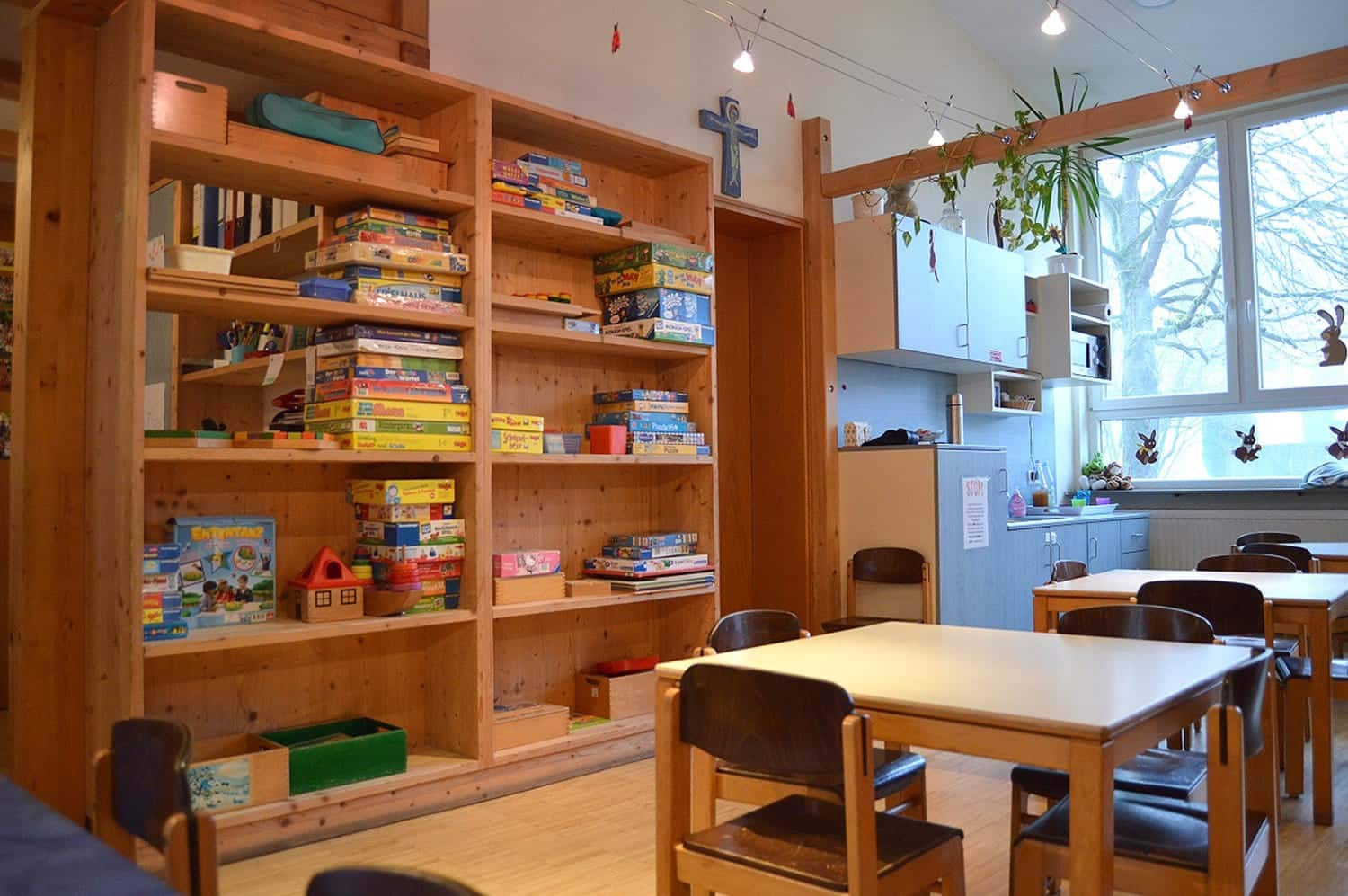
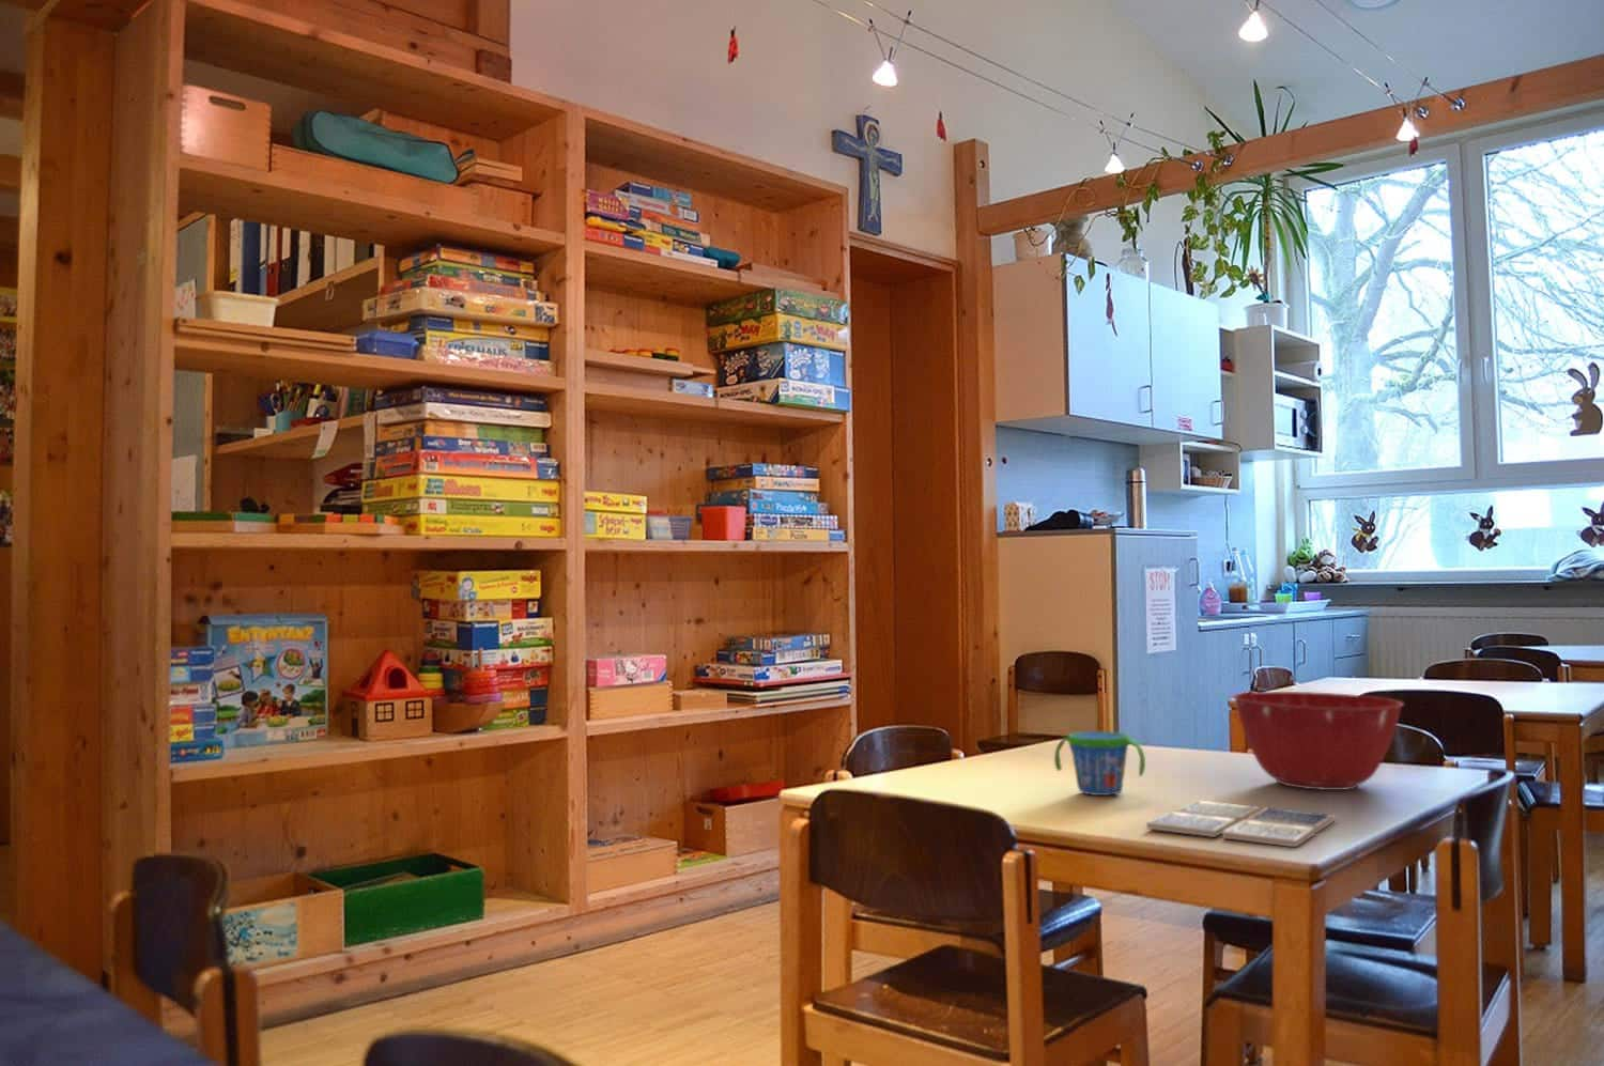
+ mixing bowl [1232,691,1405,791]
+ drink coaster [1145,798,1335,848]
+ snack cup [1053,730,1146,797]
